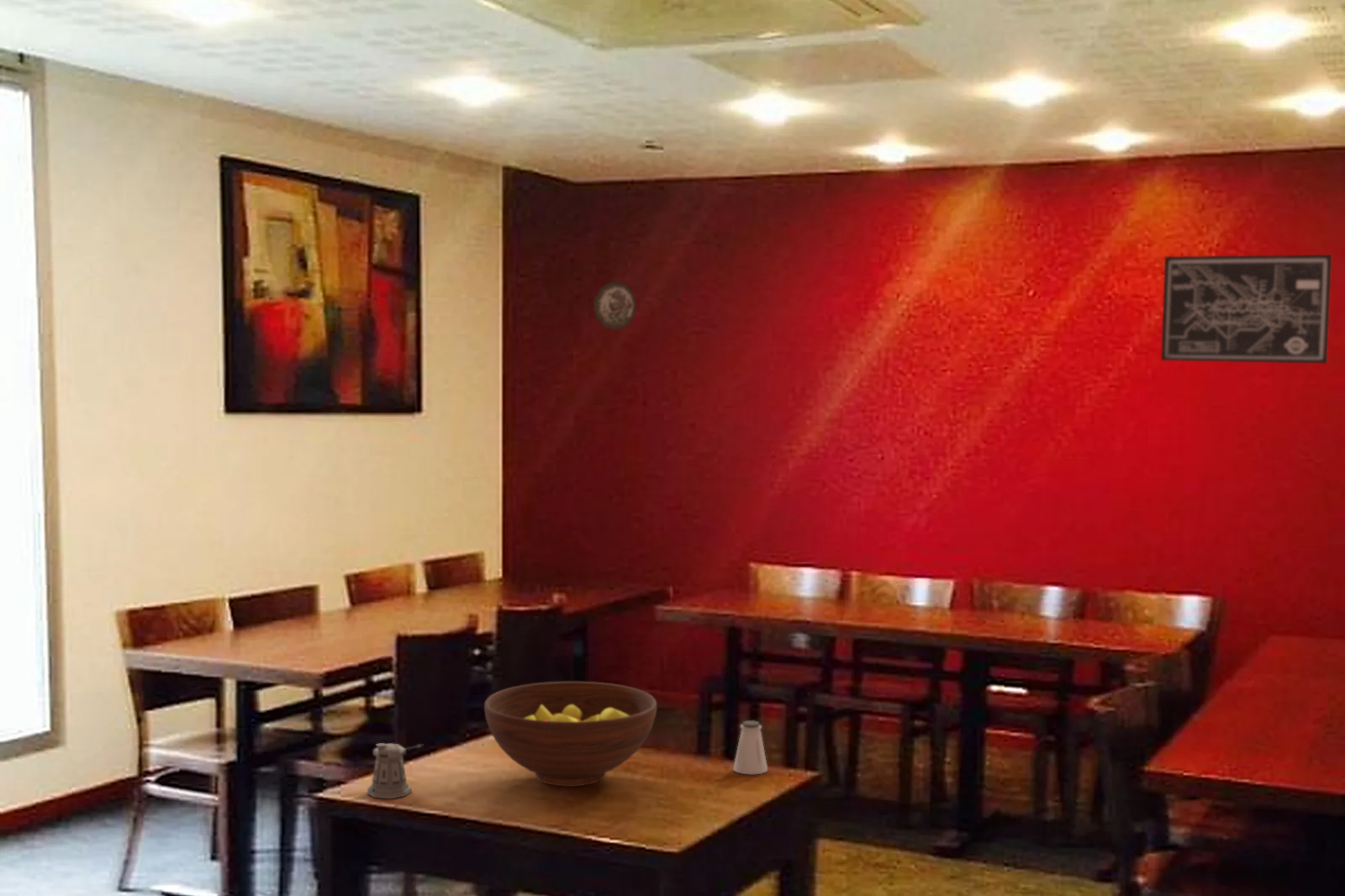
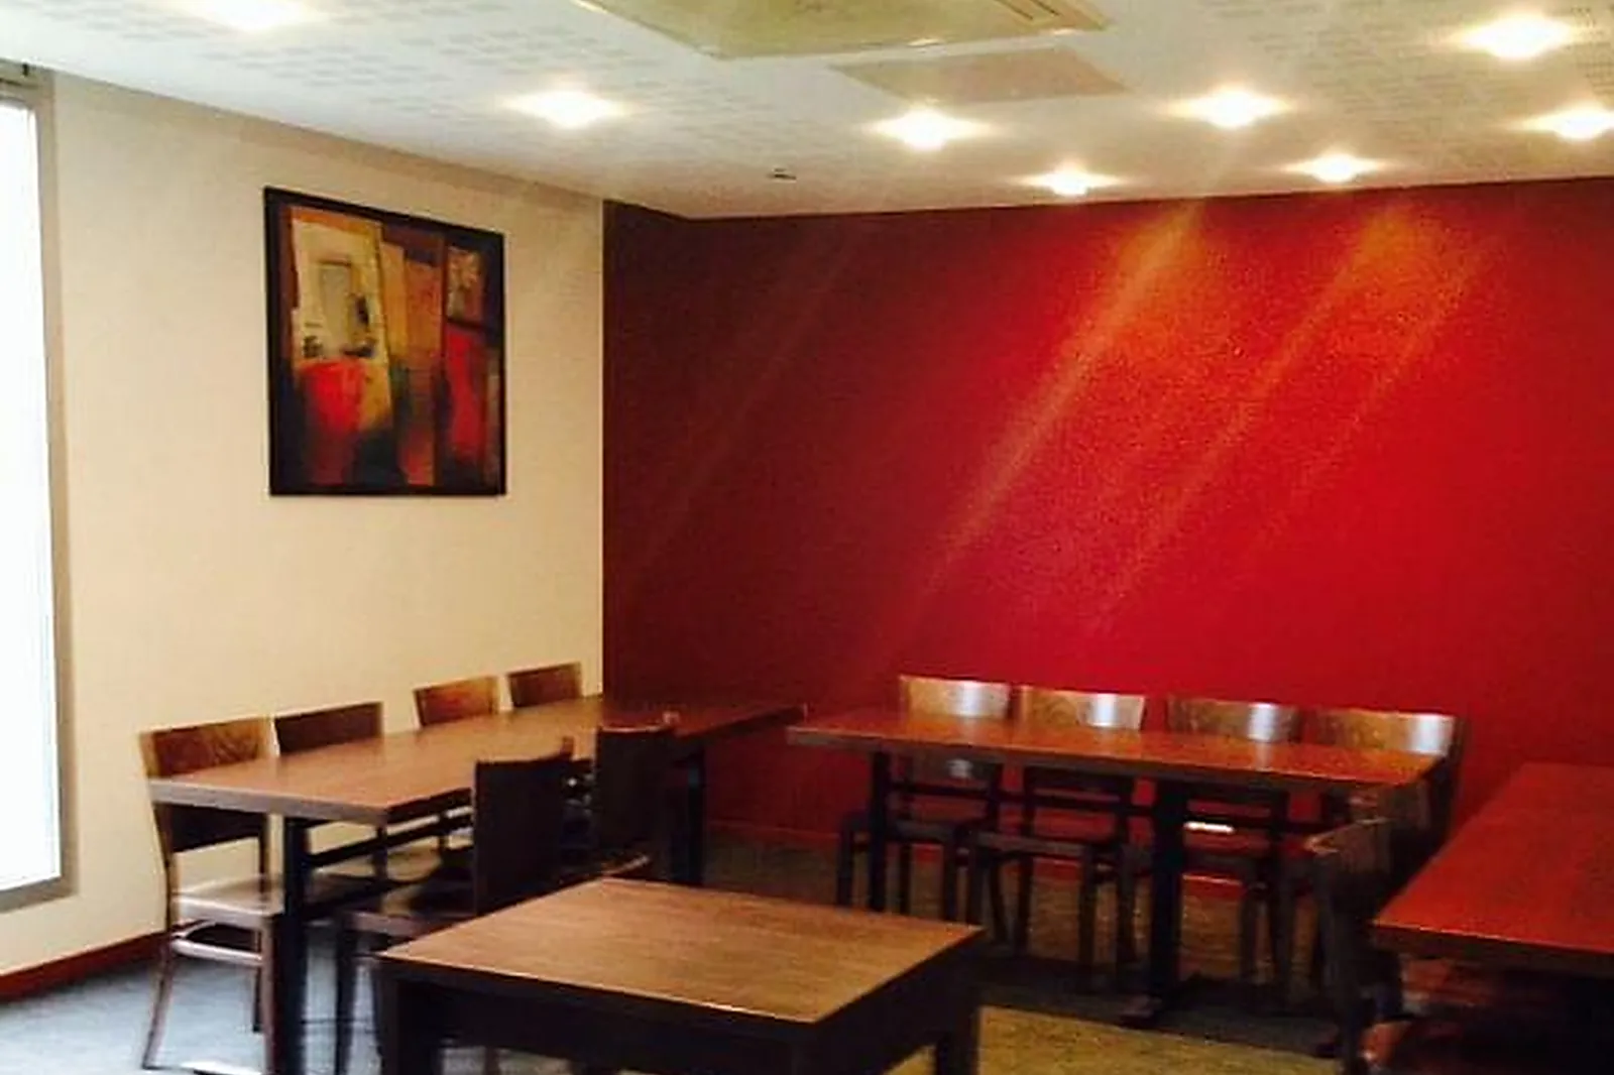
- decorative plate [593,281,637,331]
- saltshaker [732,719,768,776]
- wall art [1160,254,1332,365]
- pepper shaker [367,742,425,799]
- fruit bowl [483,681,657,788]
